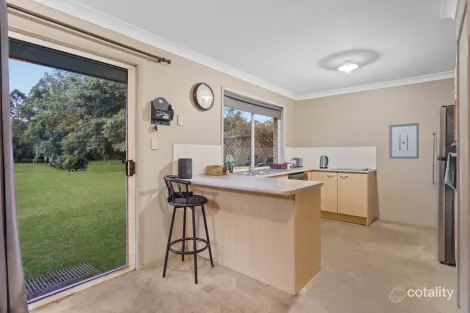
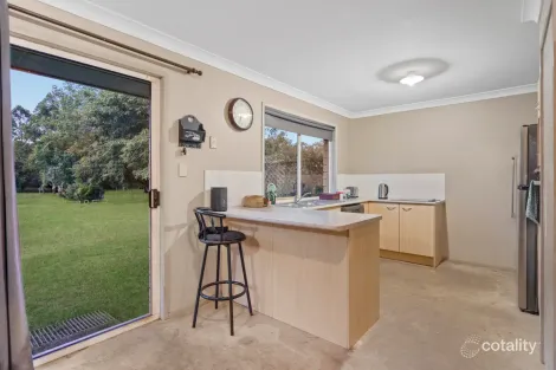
- wall art [388,122,420,160]
